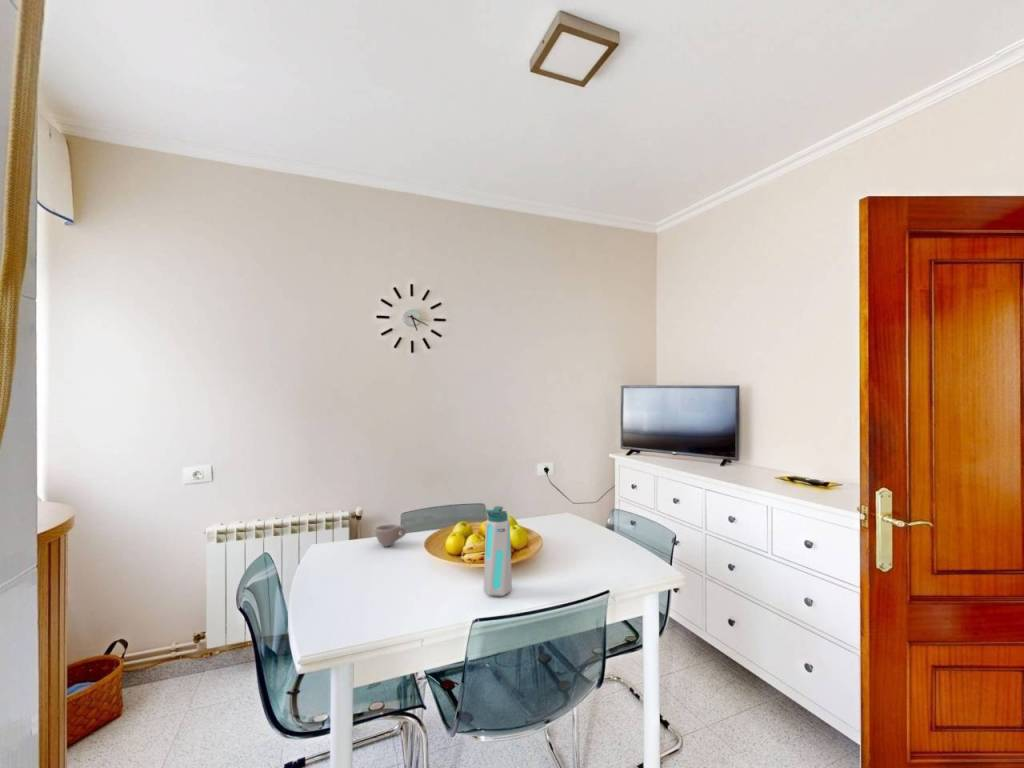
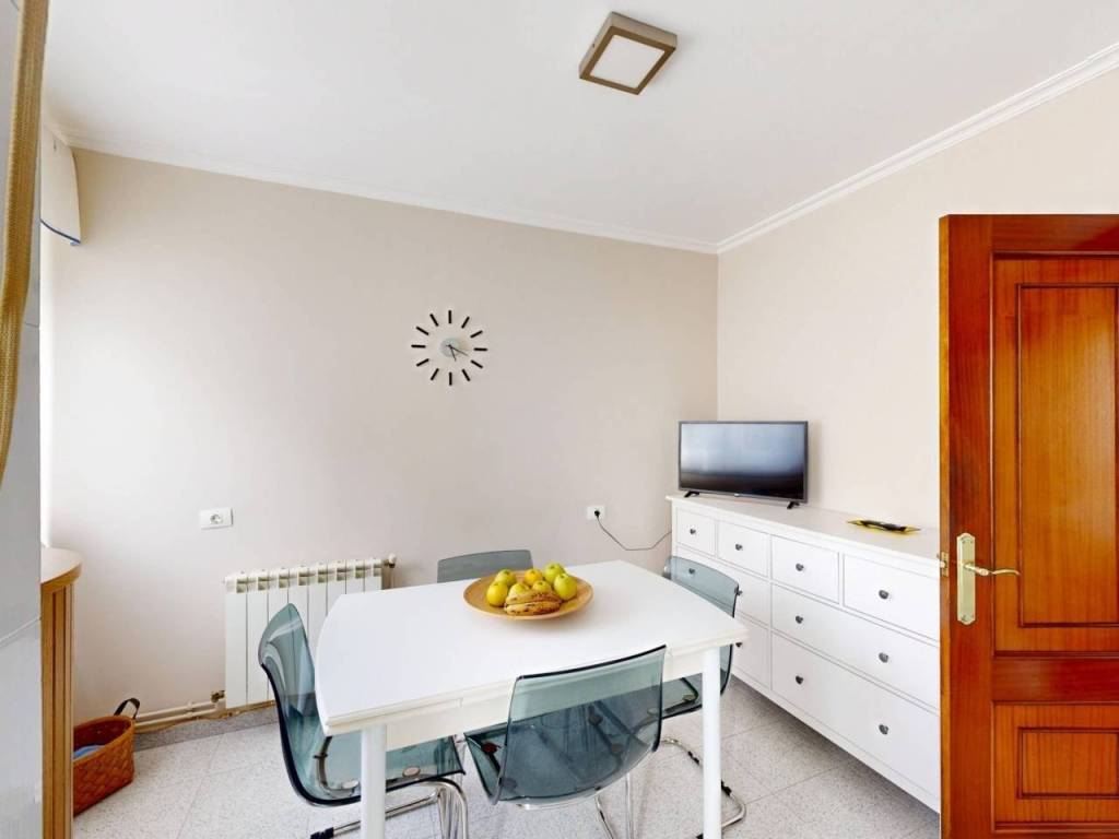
- water bottle [483,505,513,597]
- cup [374,523,407,547]
